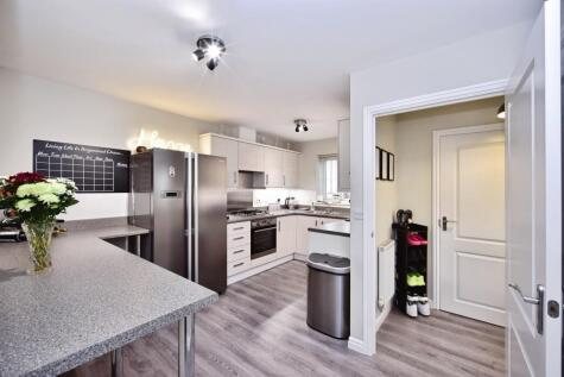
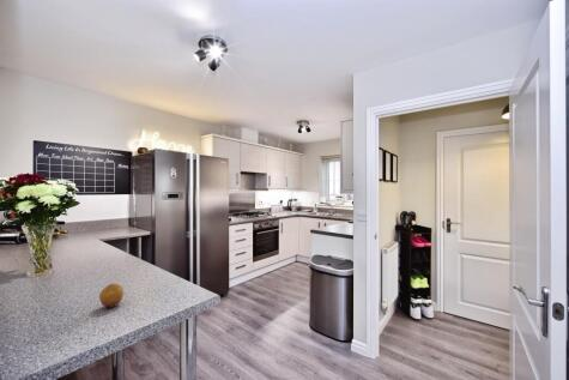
+ fruit [98,283,125,309]
